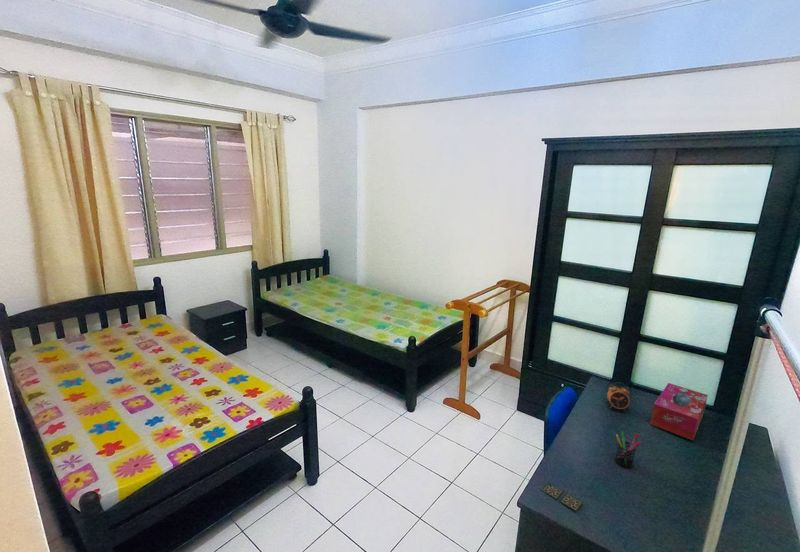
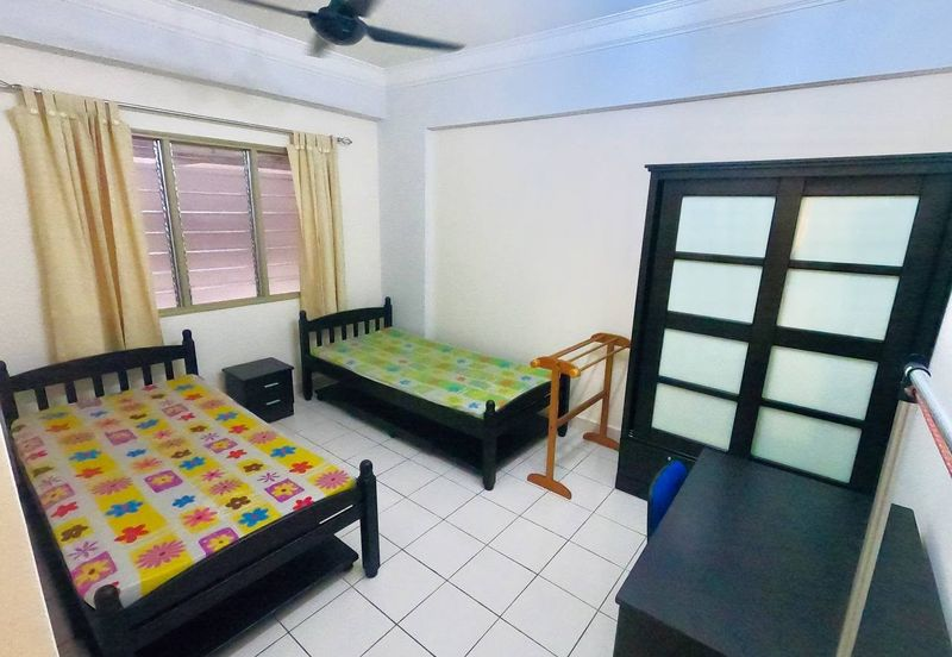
- alarm clock [606,381,631,413]
- coaster [541,484,584,512]
- tissue box [649,382,709,441]
- pen holder [614,430,644,469]
